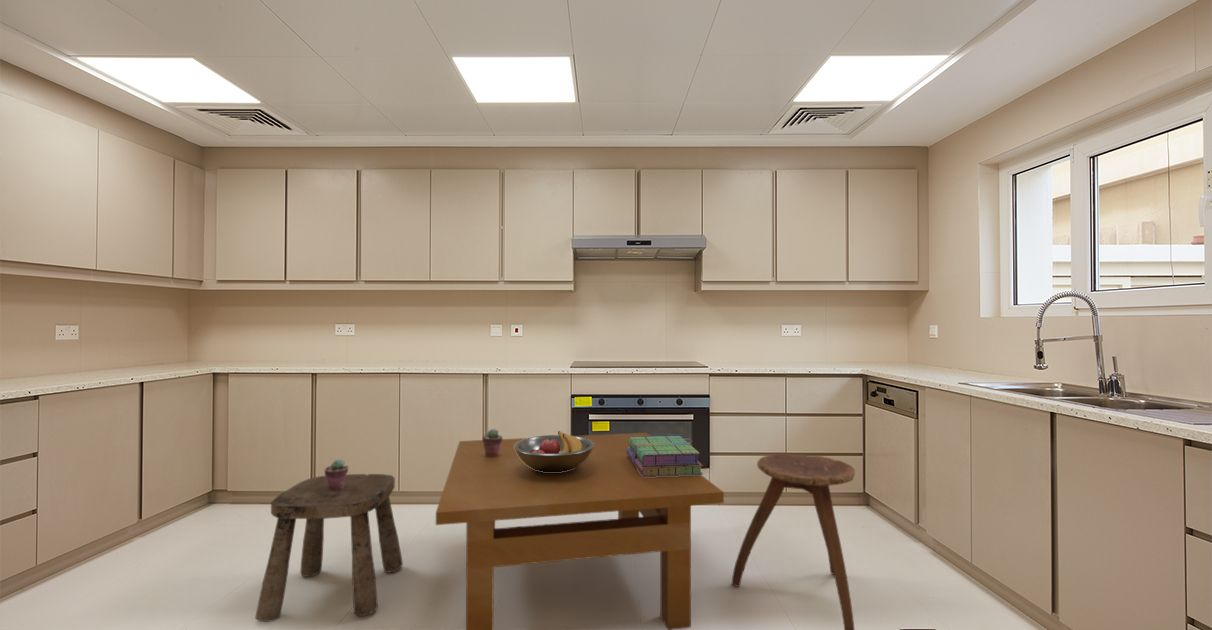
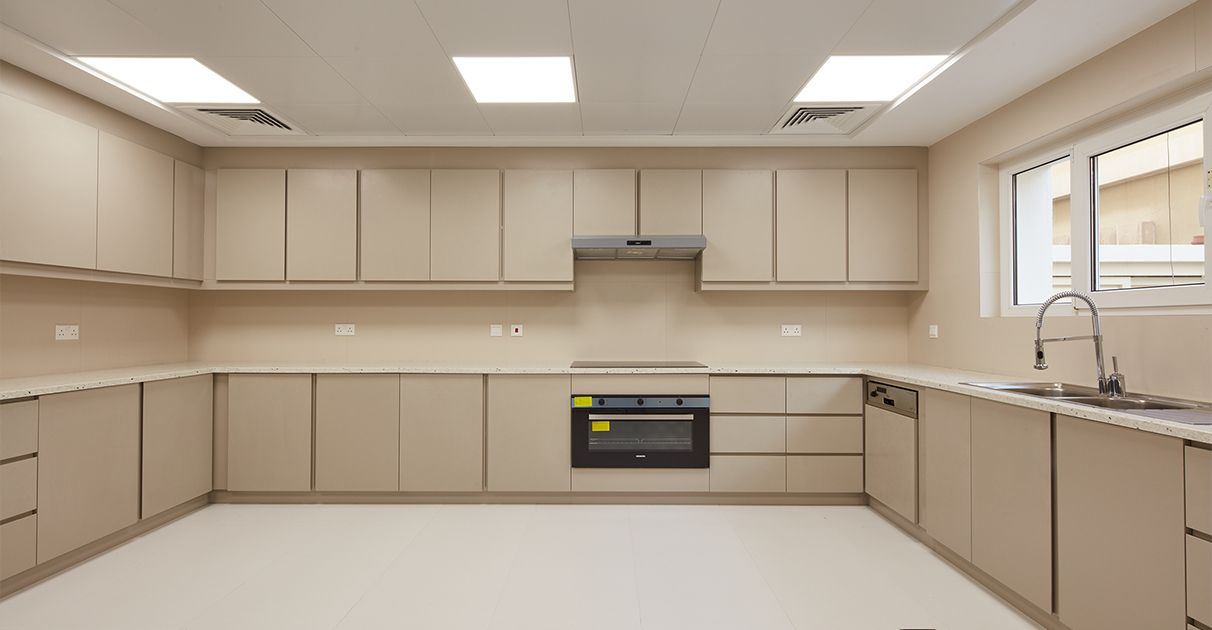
- potted succulent [324,458,349,490]
- table [435,432,725,630]
- fruit bowl [514,430,594,472]
- potted succulent [482,428,504,456]
- stool [254,473,404,623]
- stack of books [627,435,704,477]
- stool [730,453,856,630]
